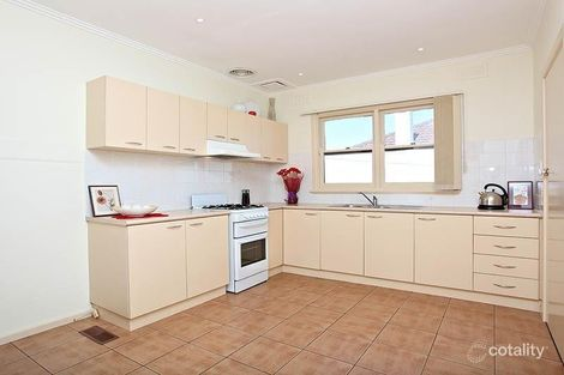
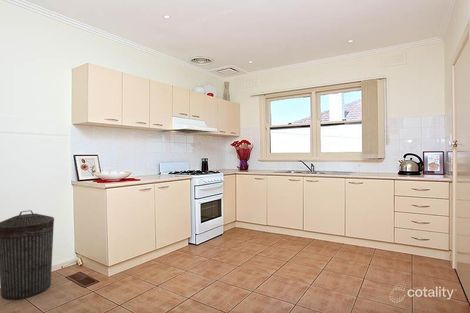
+ trash can [0,209,55,301]
